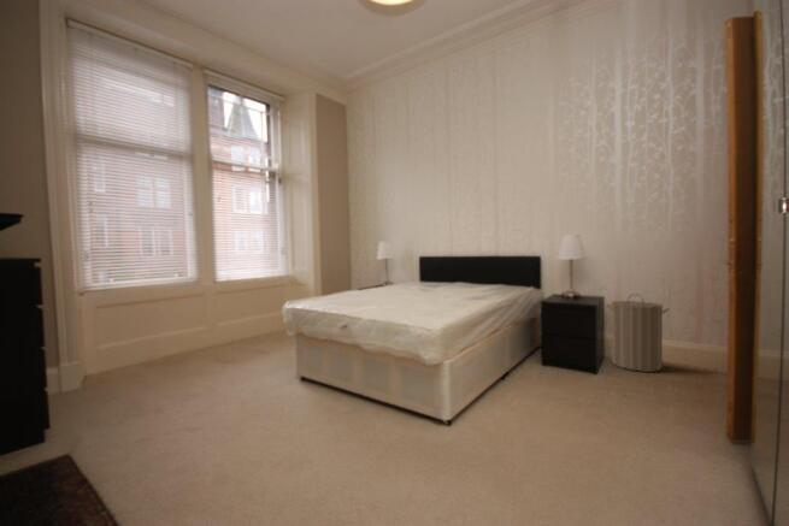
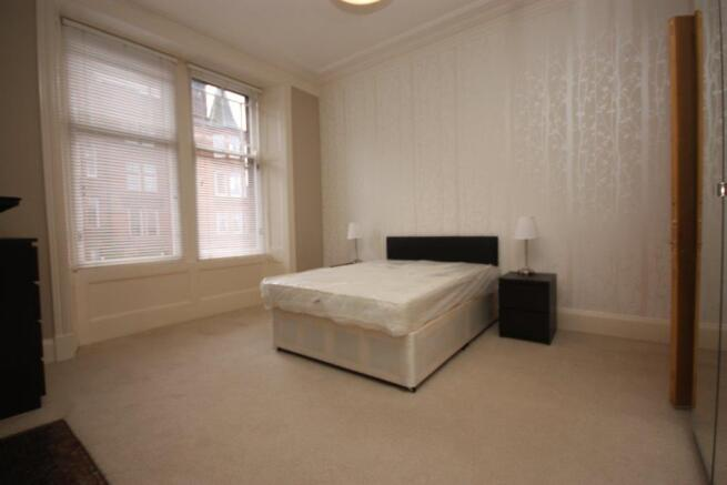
- laundry hamper [605,292,671,373]
